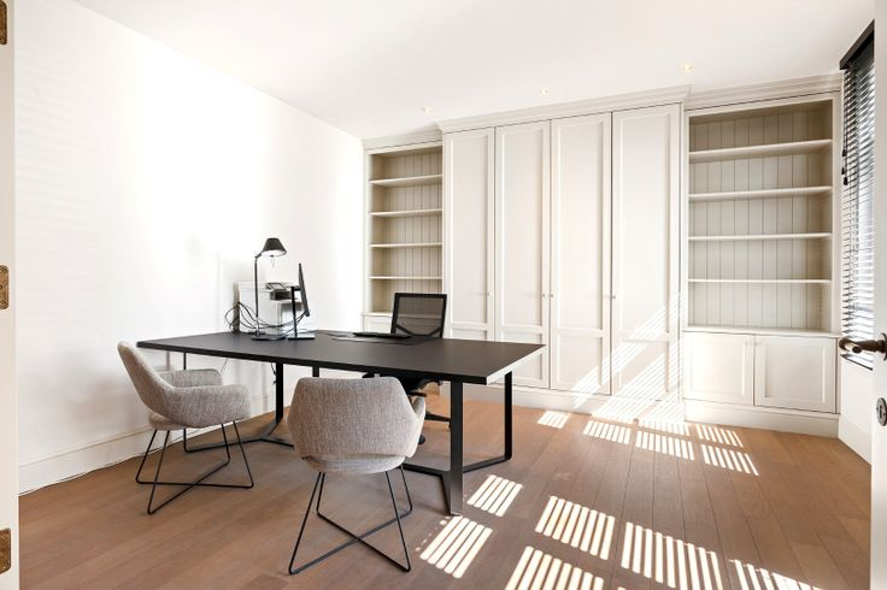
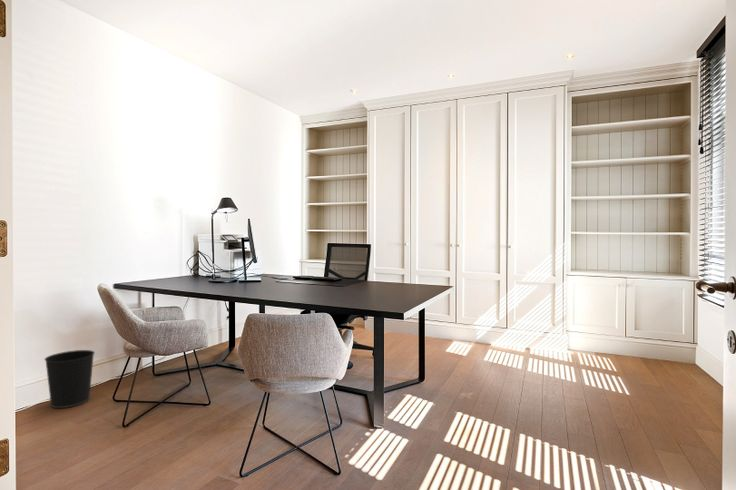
+ wastebasket [43,349,96,409]
